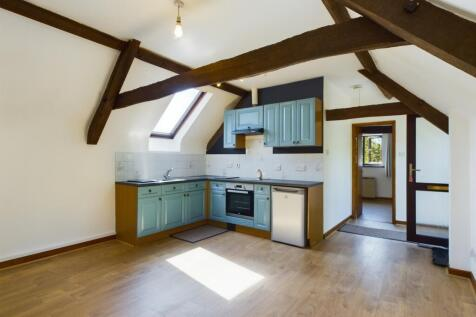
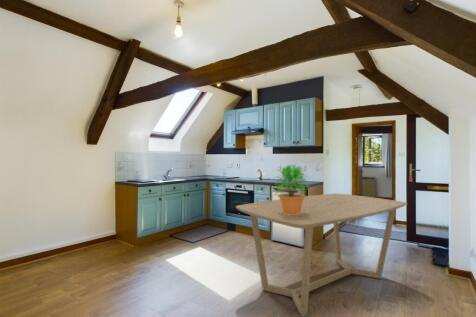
+ potted plant [273,163,310,215]
+ dining table [235,193,408,317]
